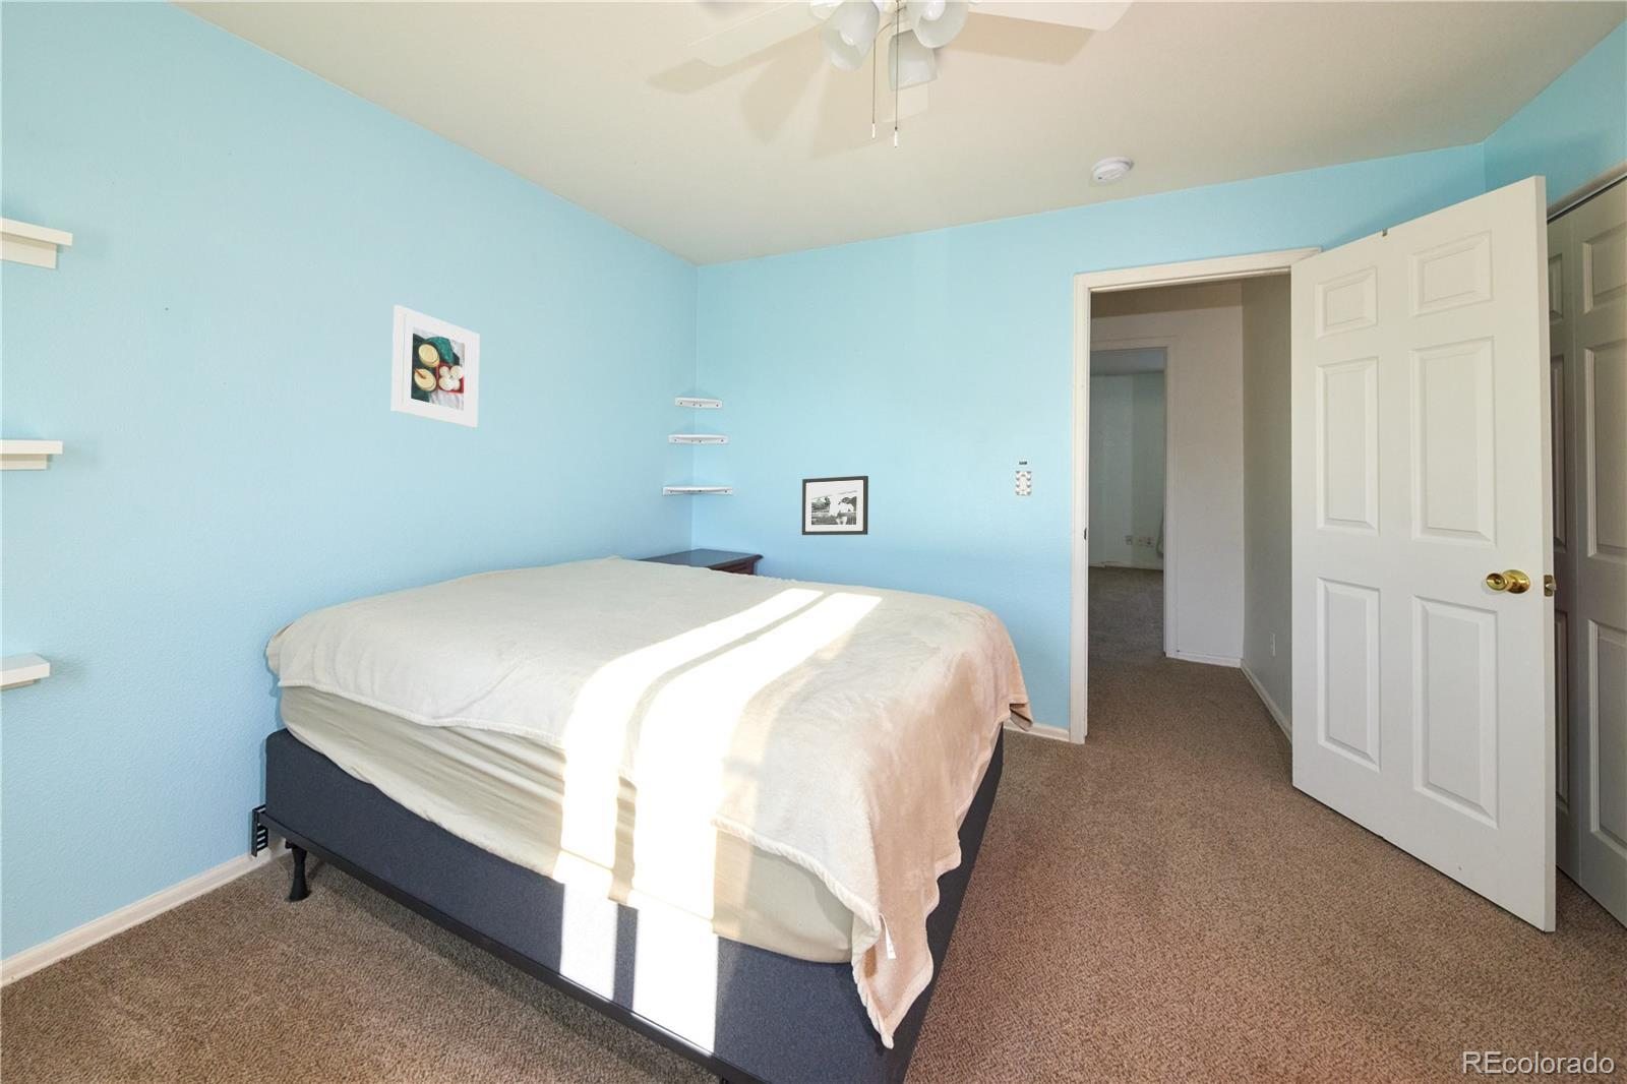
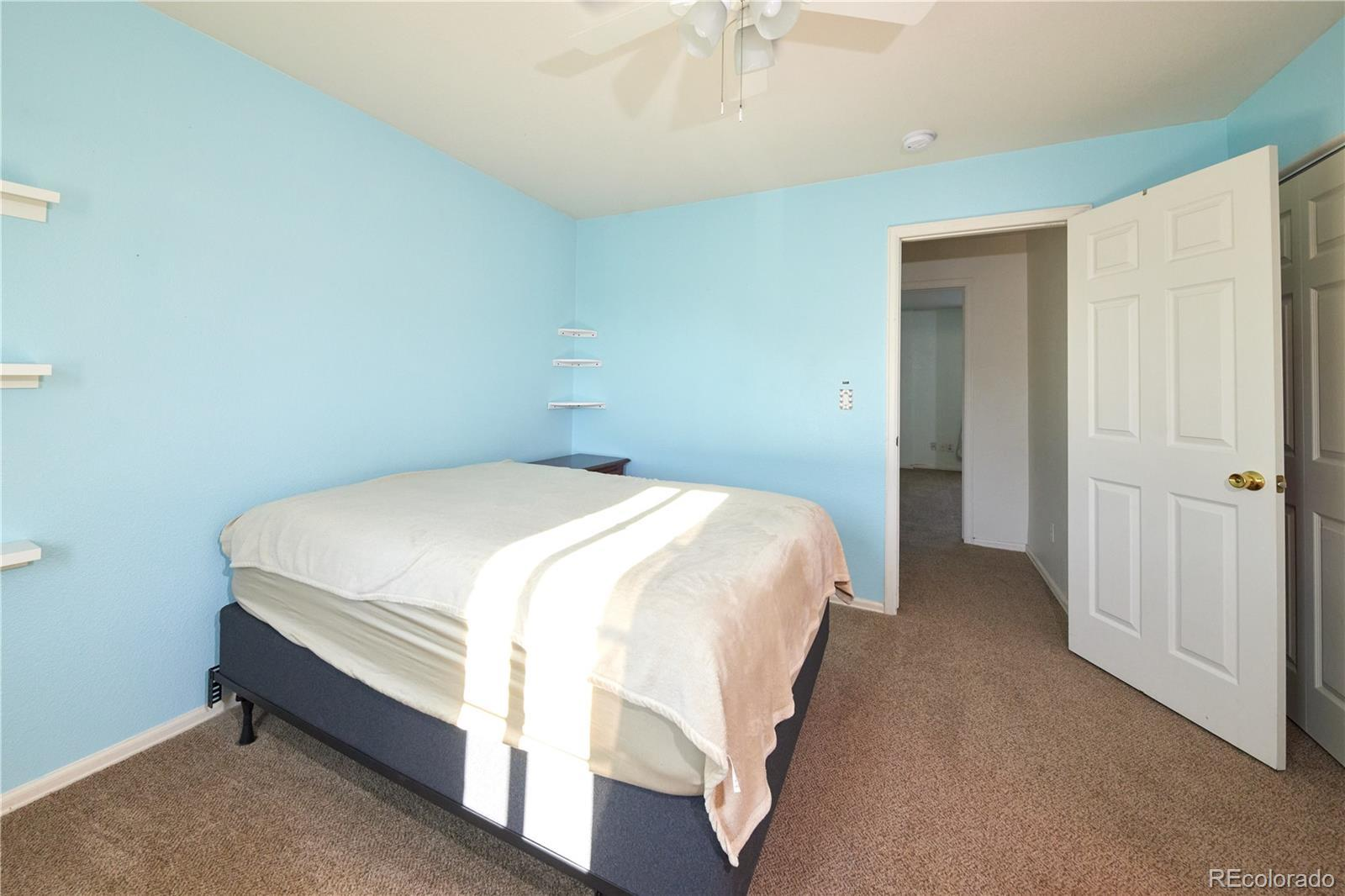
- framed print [391,304,481,429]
- picture frame [801,475,870,536]
